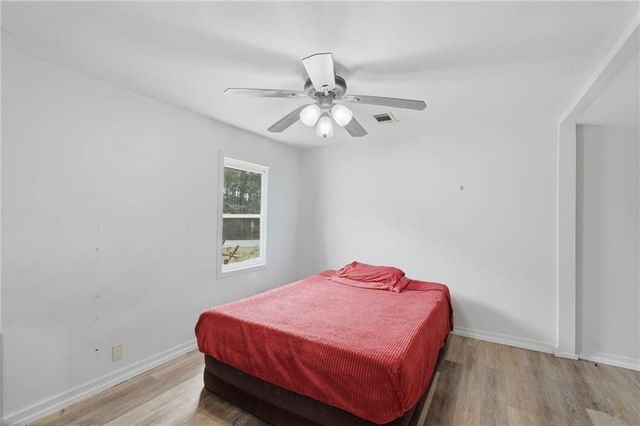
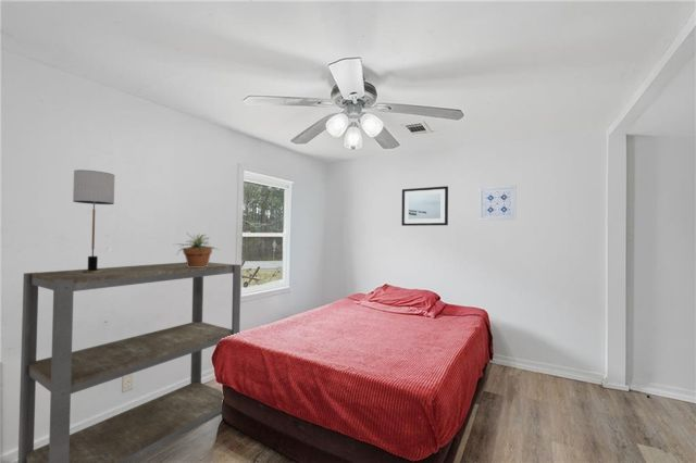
+ wall art [478,185,518,222]
+ table lamp [72,168,115,273]
+ potted plant [173,233,220,267]
+ shelving unit [17,261,241,463]
+ wall art [400,185,449,227]
